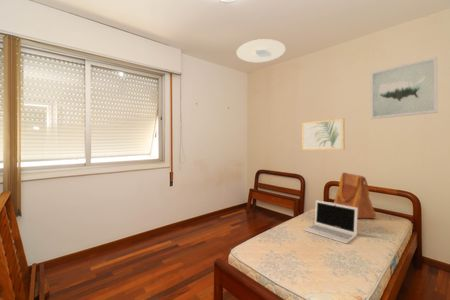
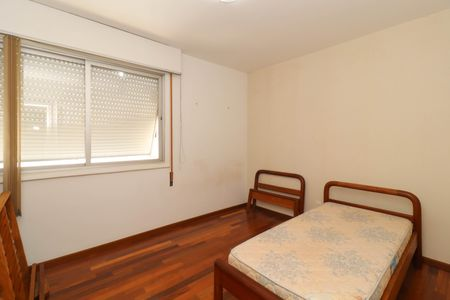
- laptop [302,199,358,245]
- wall art [370,56,438,120]
- tote bag [333,172,377,219]
- ceiling light [236,38,286,63]
- wall art [301,117,345,151]
